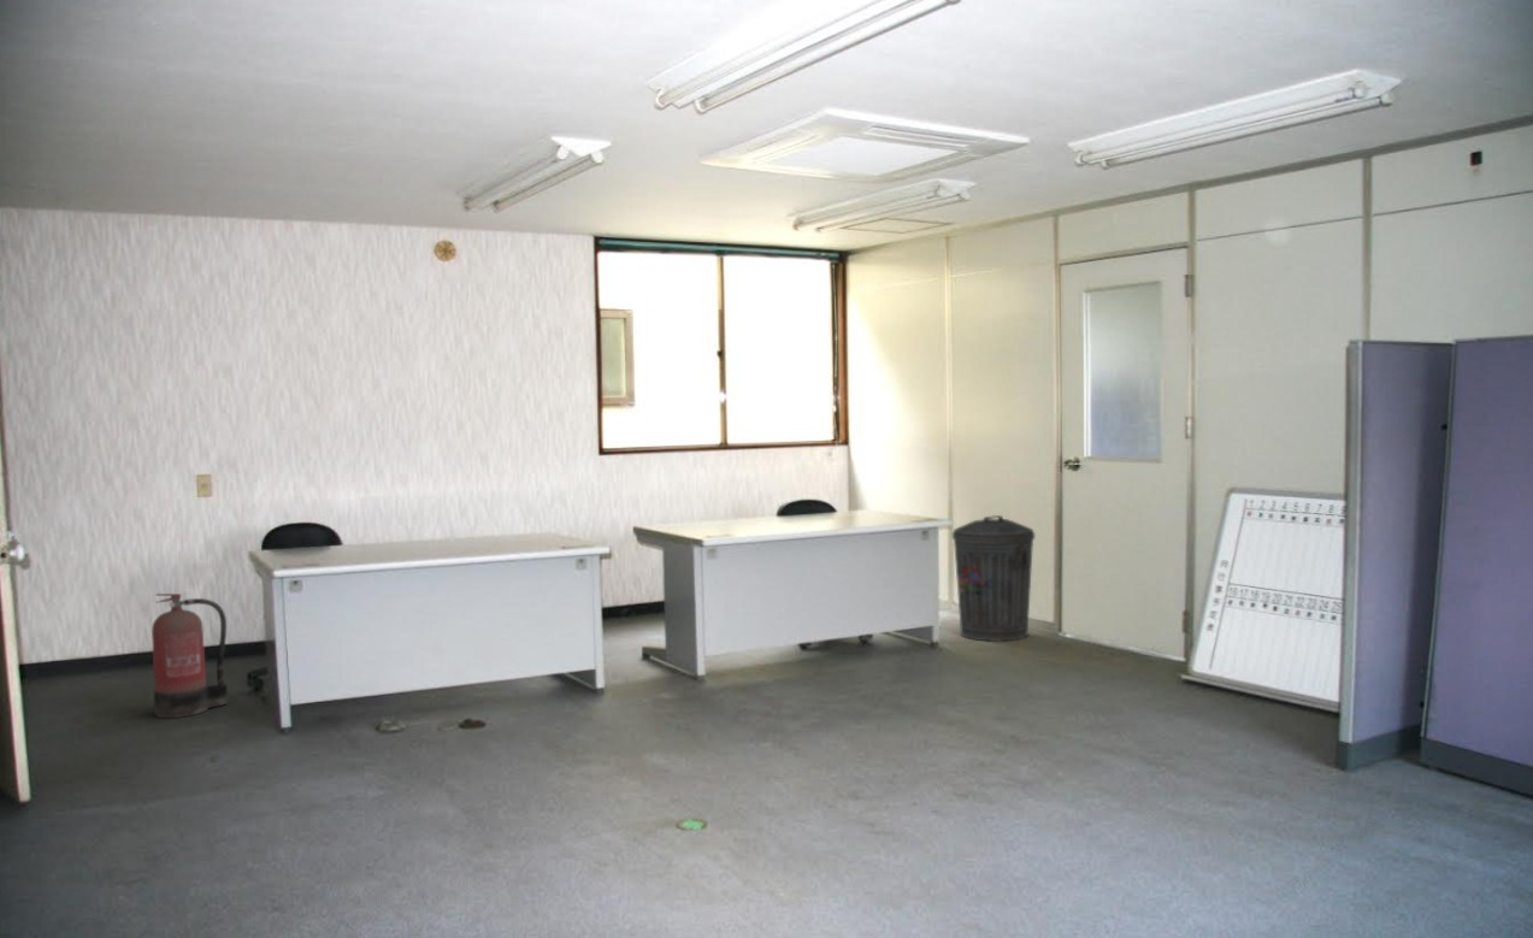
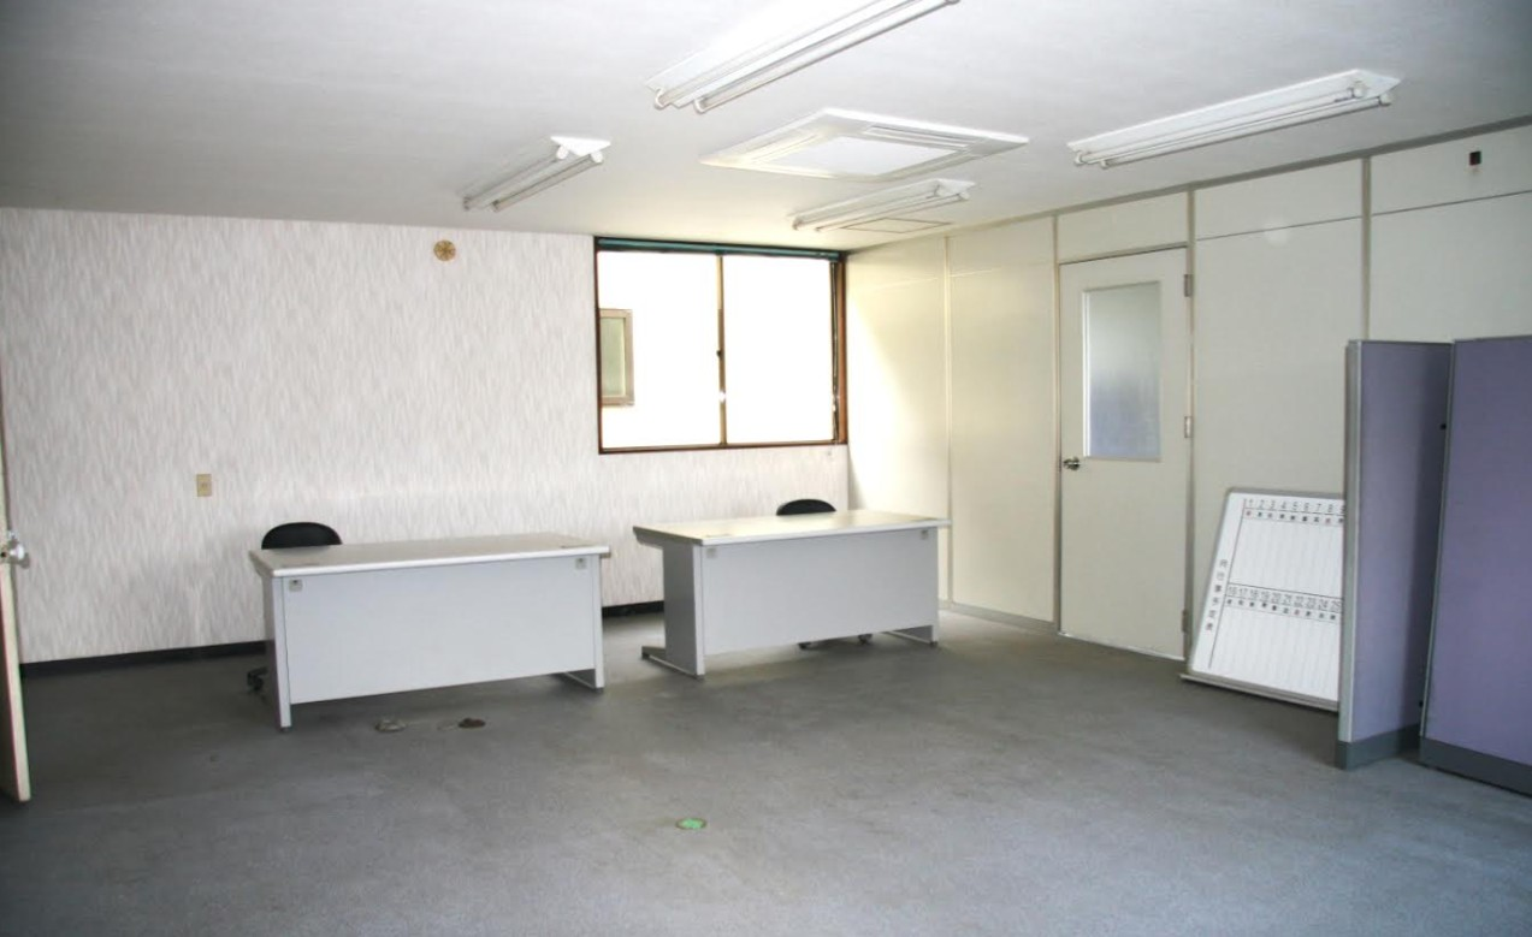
- fire extinguisher [151,592,229,719]
- trash can [951,514,1036,643]
